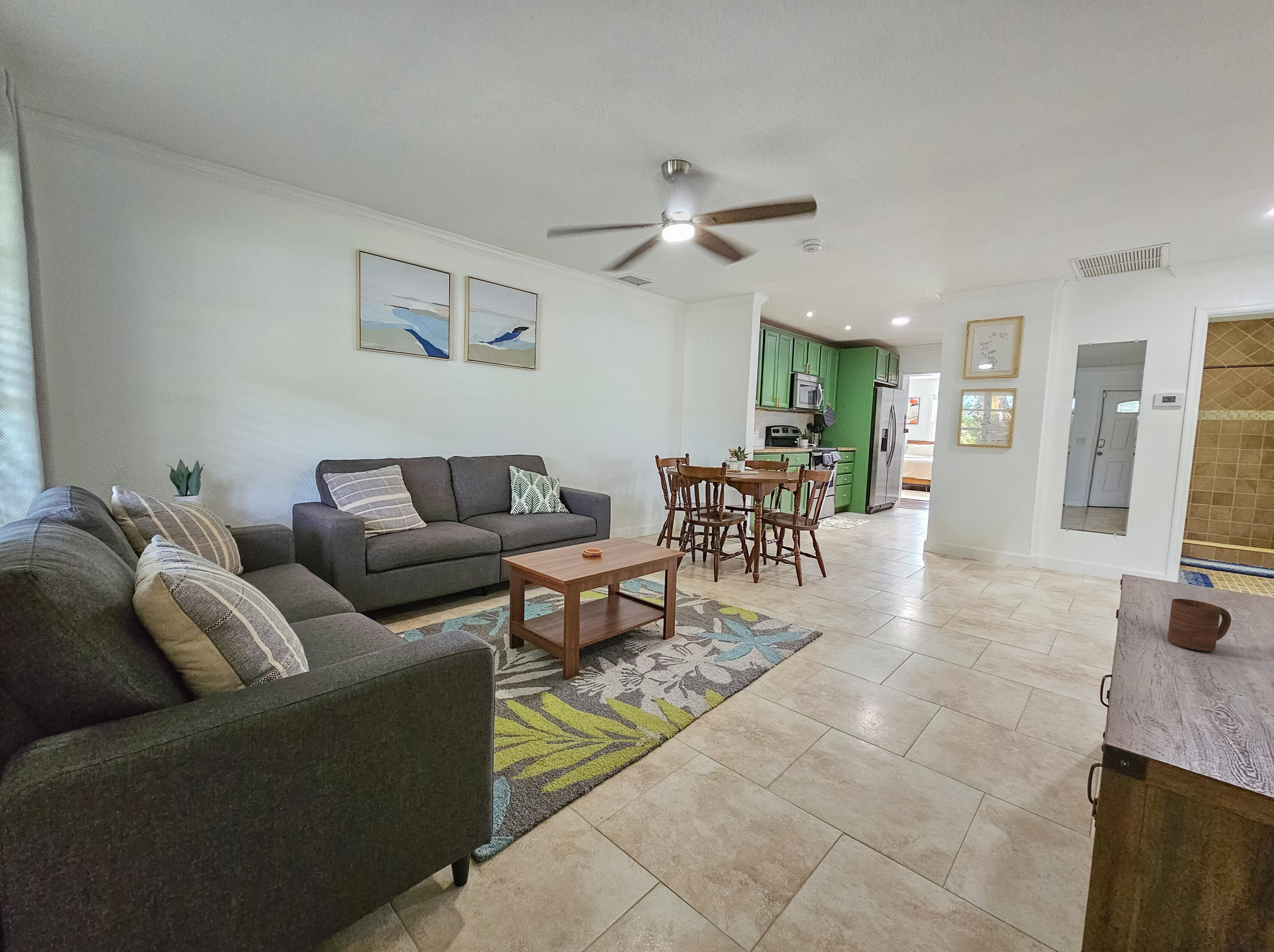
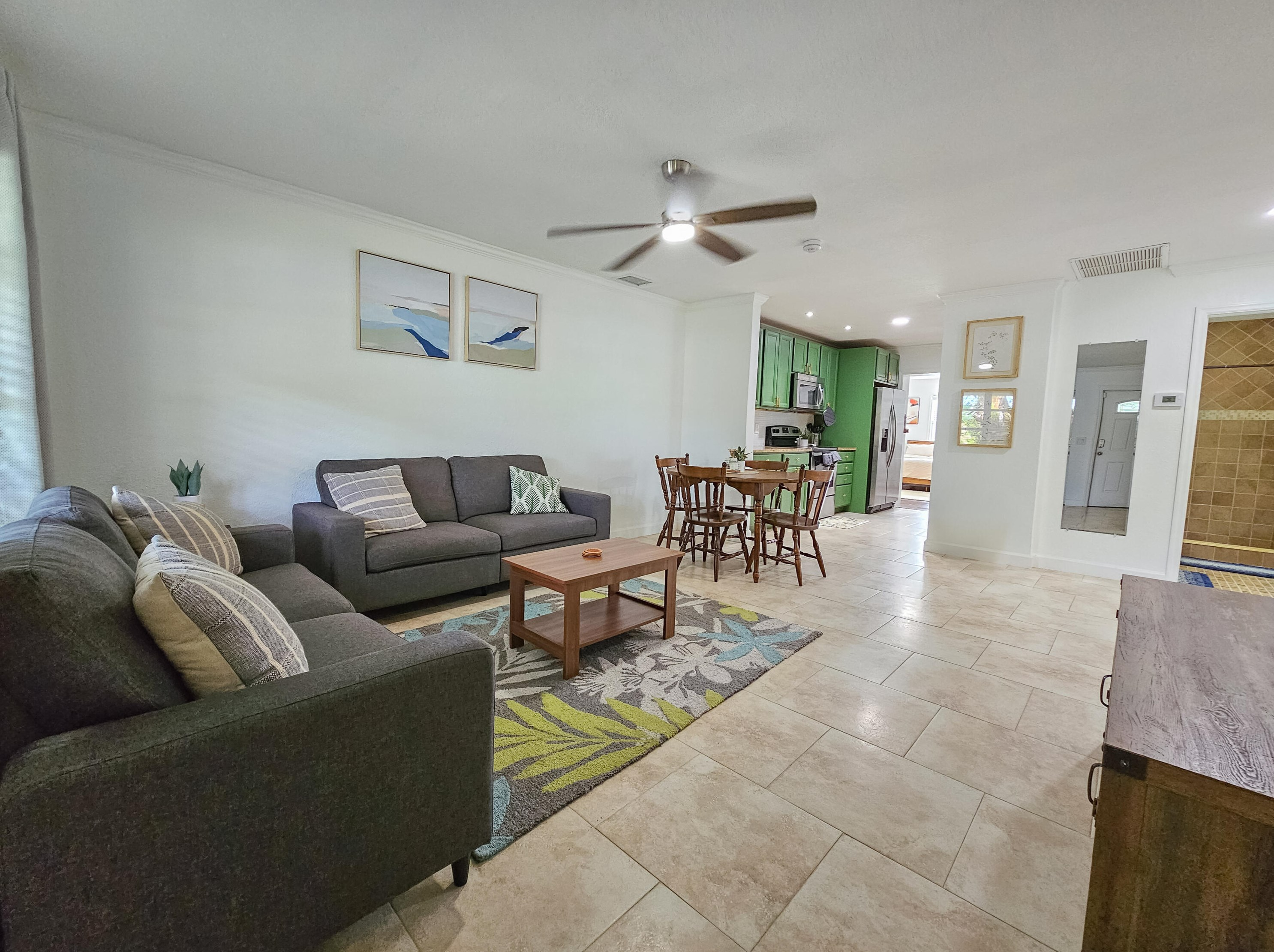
- cup [1167,598,1232,652]
